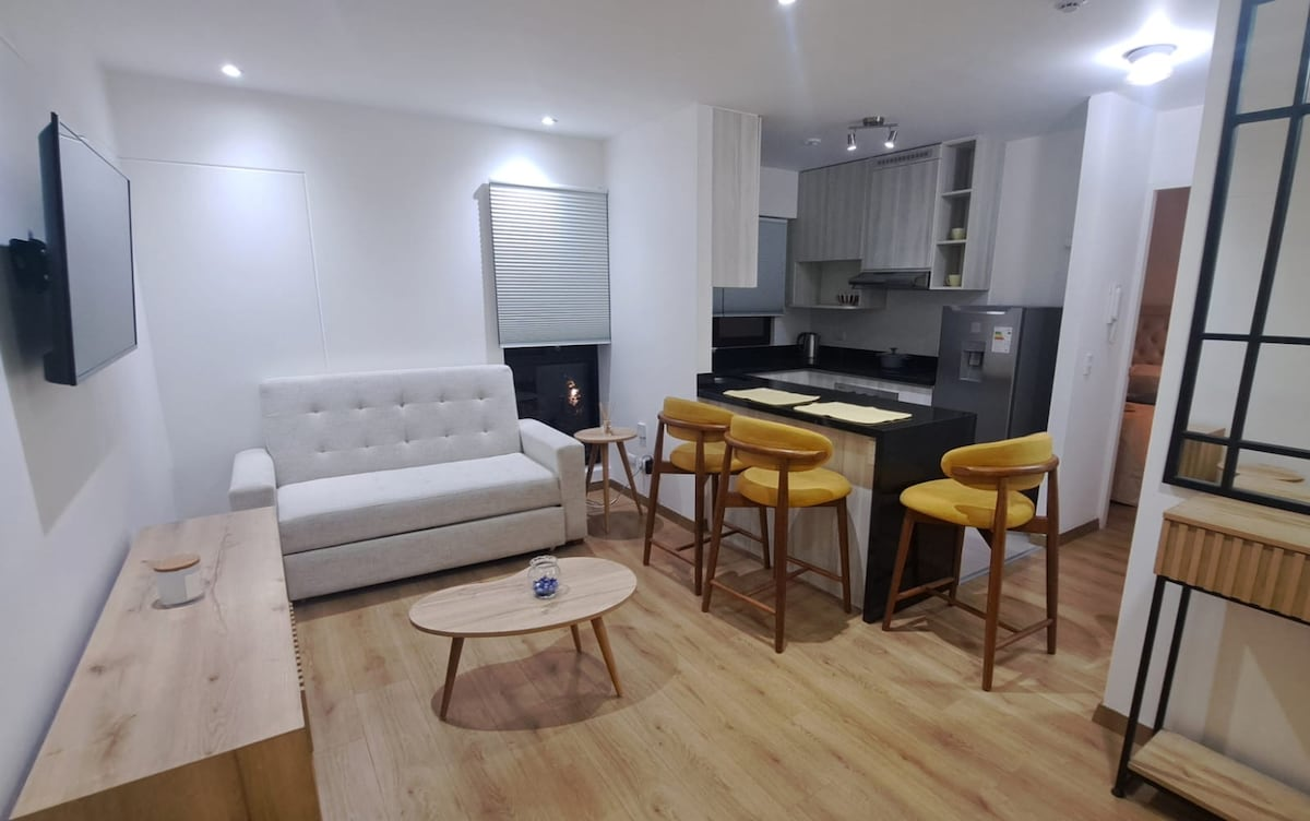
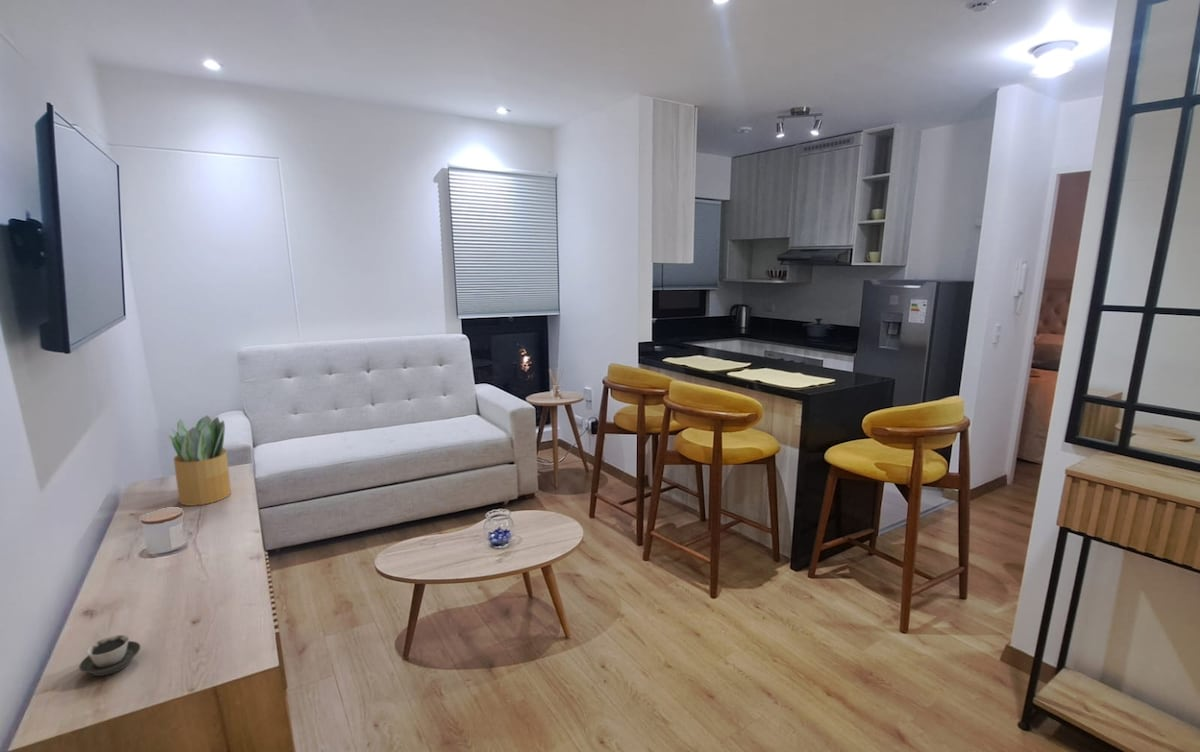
+ potted plant [165,415,232,507]
+ cup [78,634,141,677]
